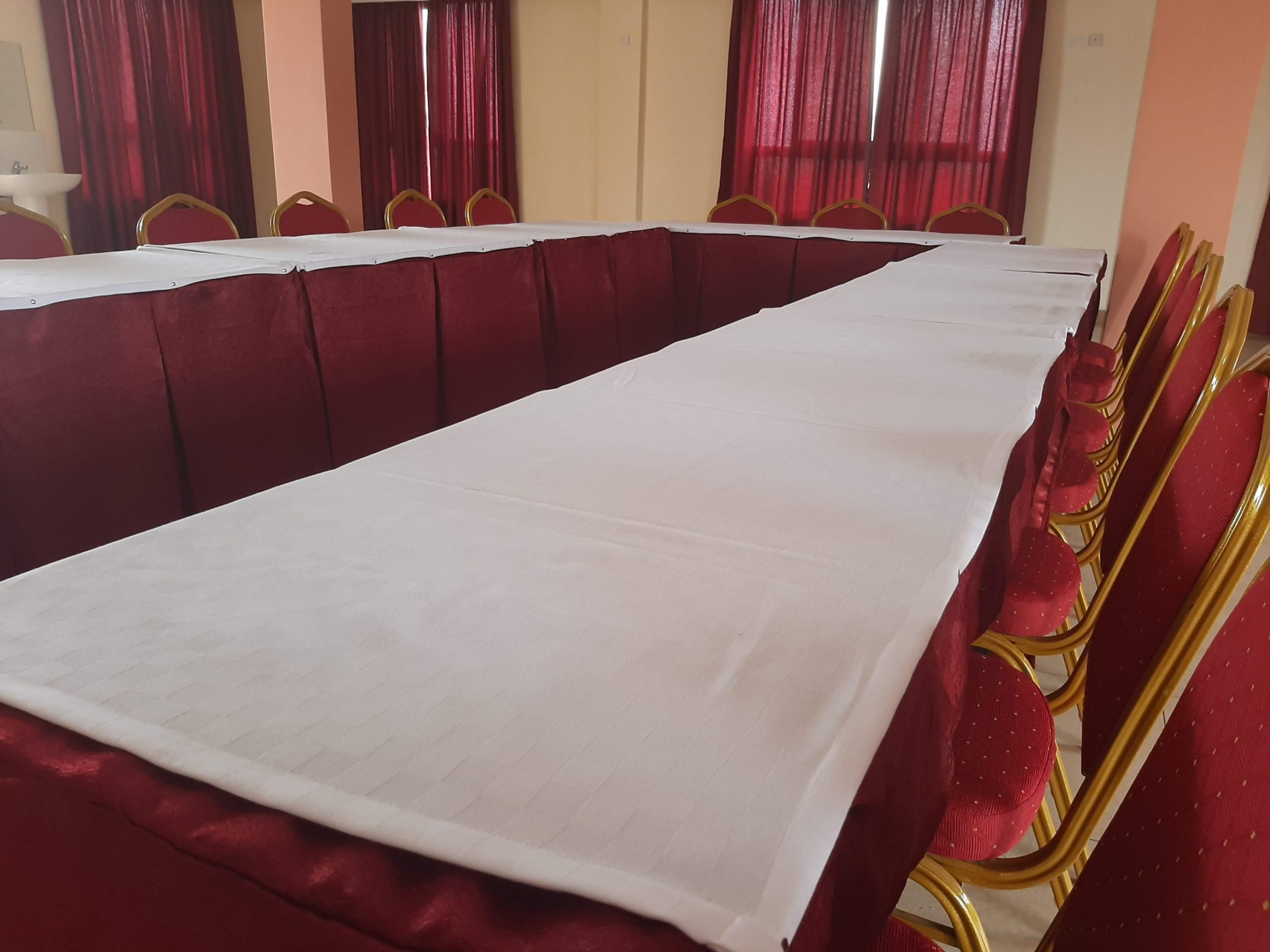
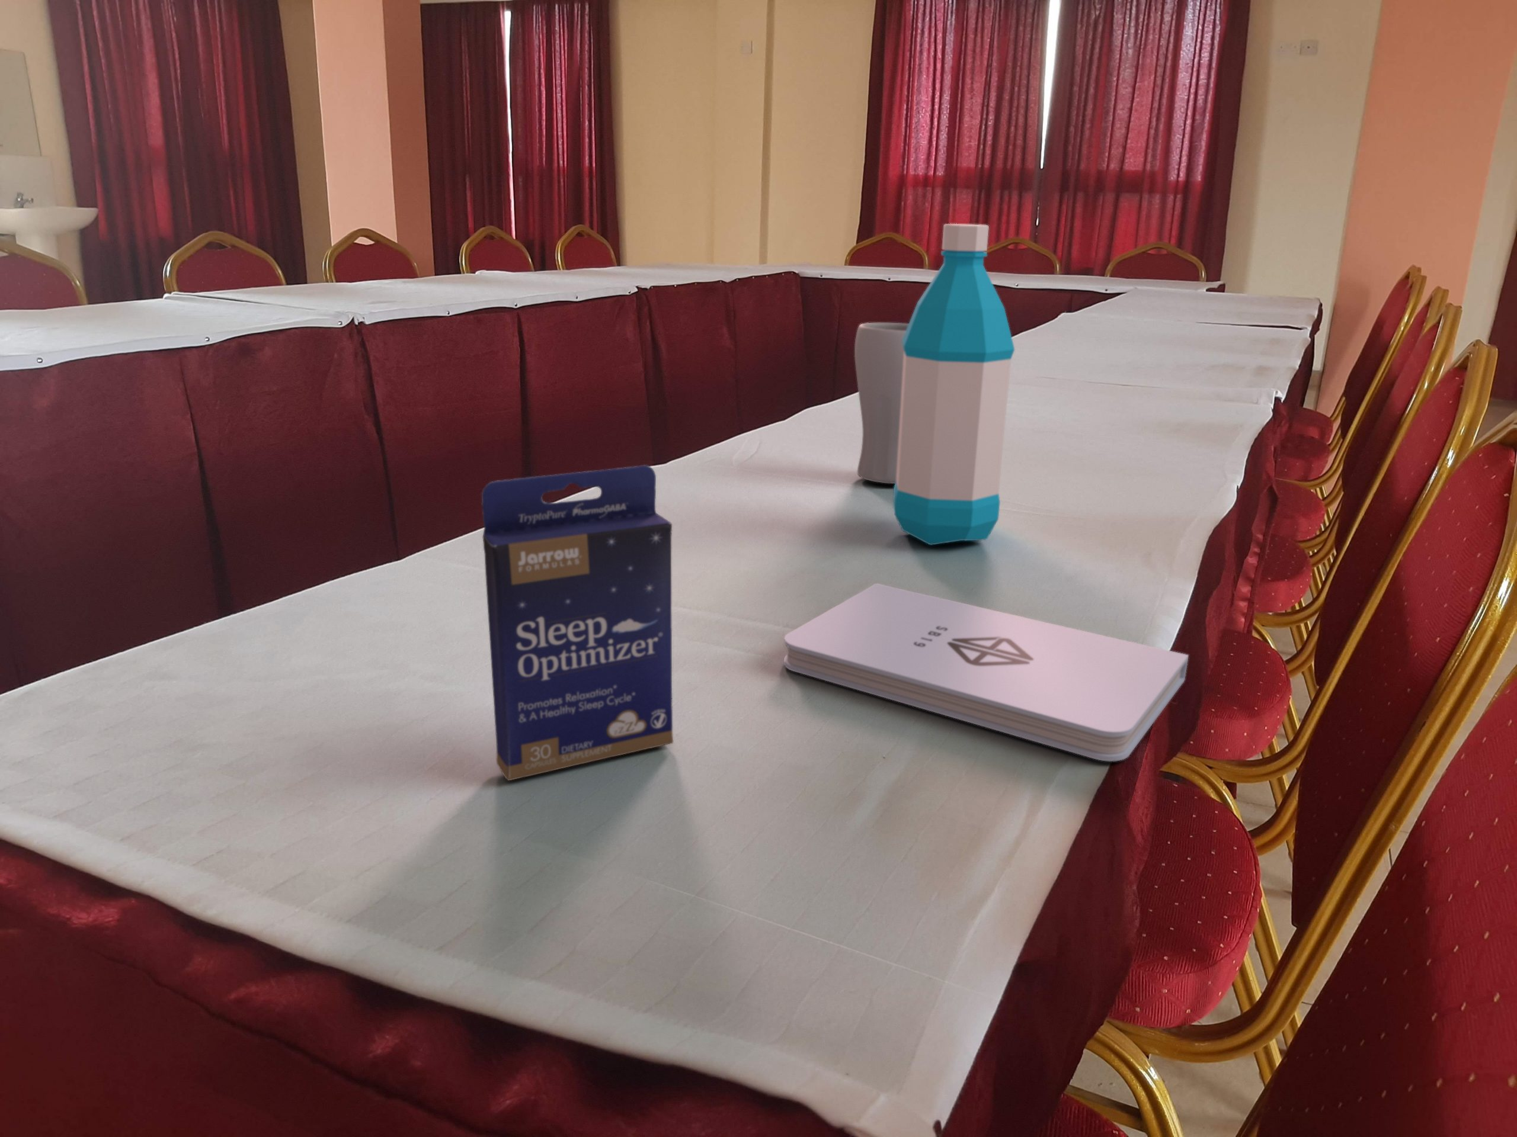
+ notepad [784,583,1190,762]
+ small box [481,465,674,781]
+ water bottle [892,223,1015,546]
+ drinking glass [854,322,909,485]
